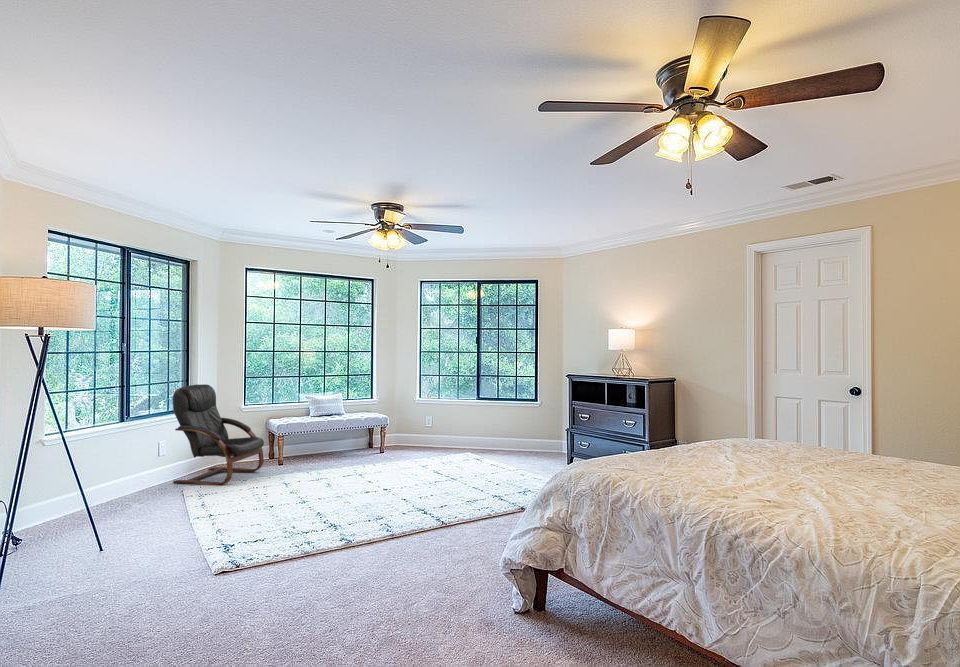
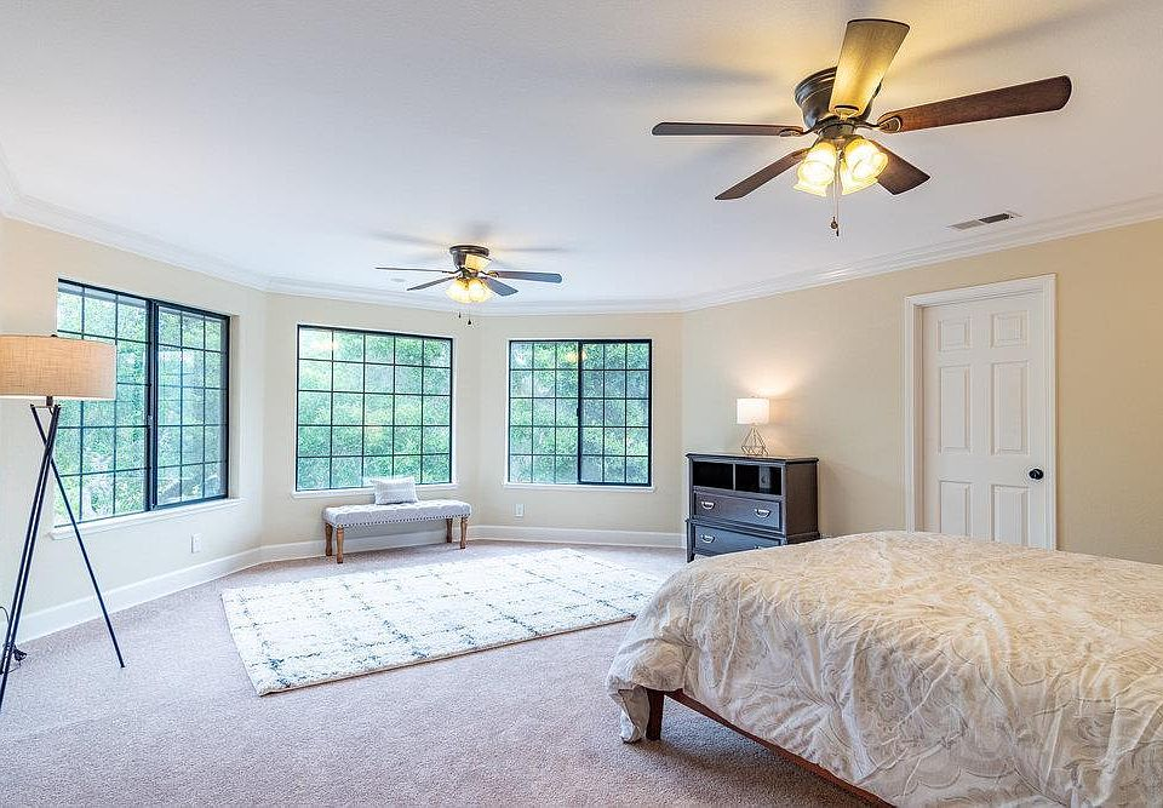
- armchair [172,383,265,486]
